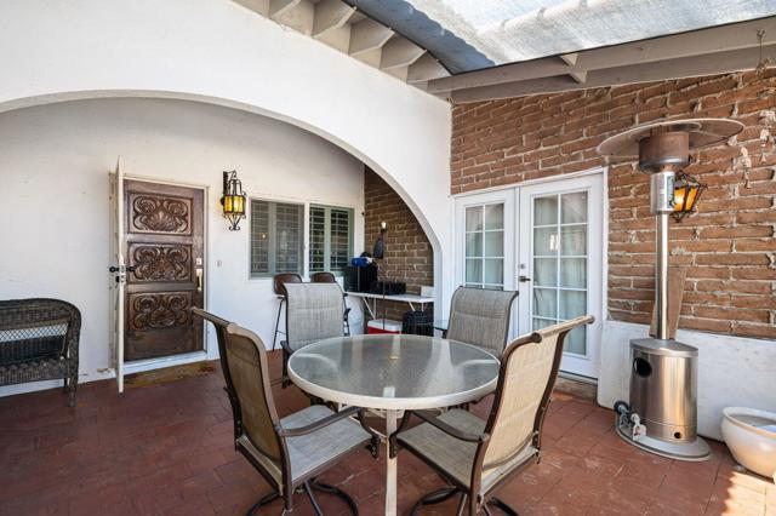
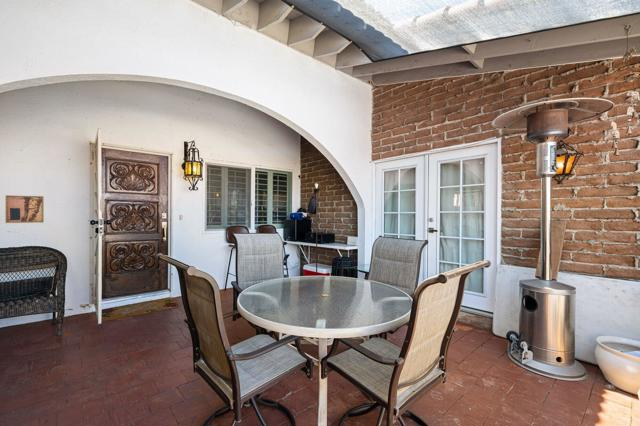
+ wall art [4,194,45,224]
